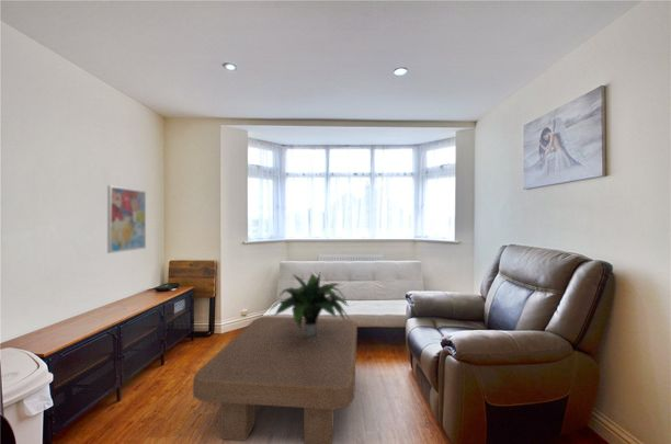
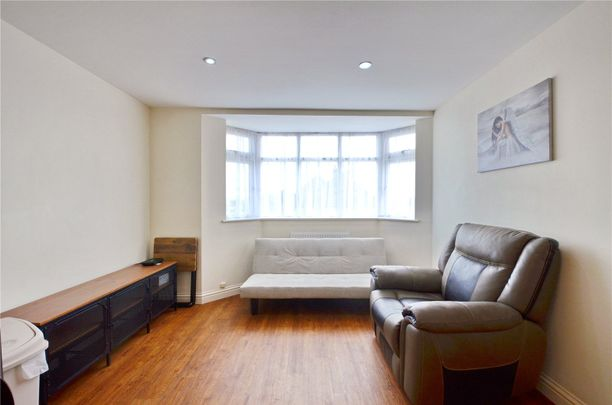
- potted plant [268,272,350,337]
- wall art [106,184,147,254]
- coffee table [192,316,359,444]
